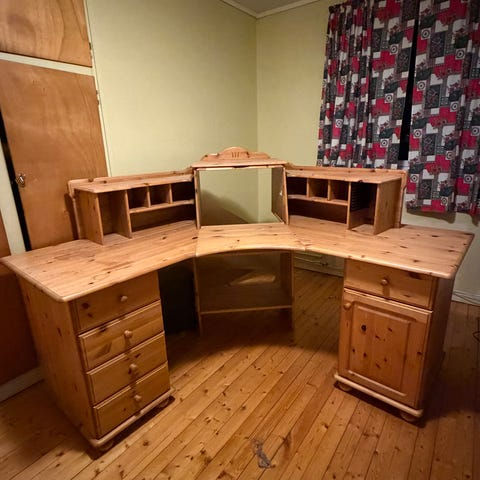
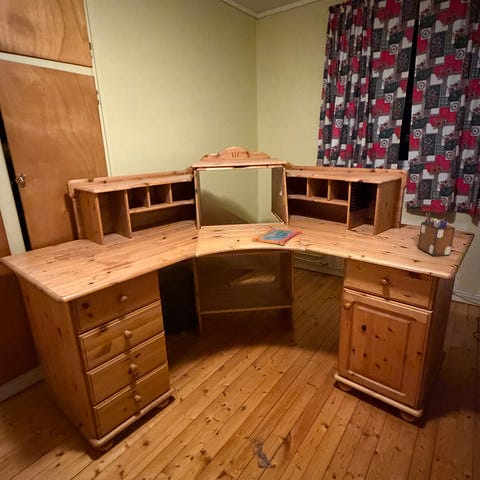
+ picture frame [250,227,303,246]
+ desk organizer [417,211,456,257]
